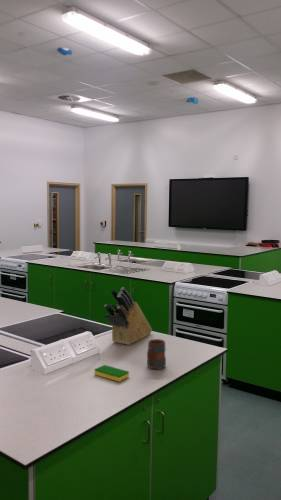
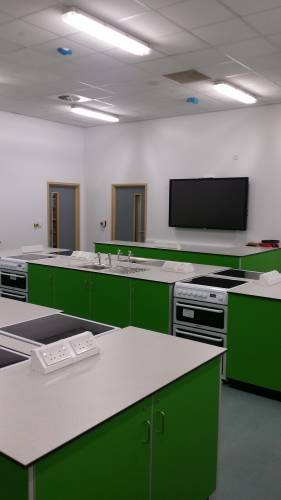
- dish sponge [93,364,130,382]
- mug [146,338,167,370]
- knife block [103,286,153,346]
